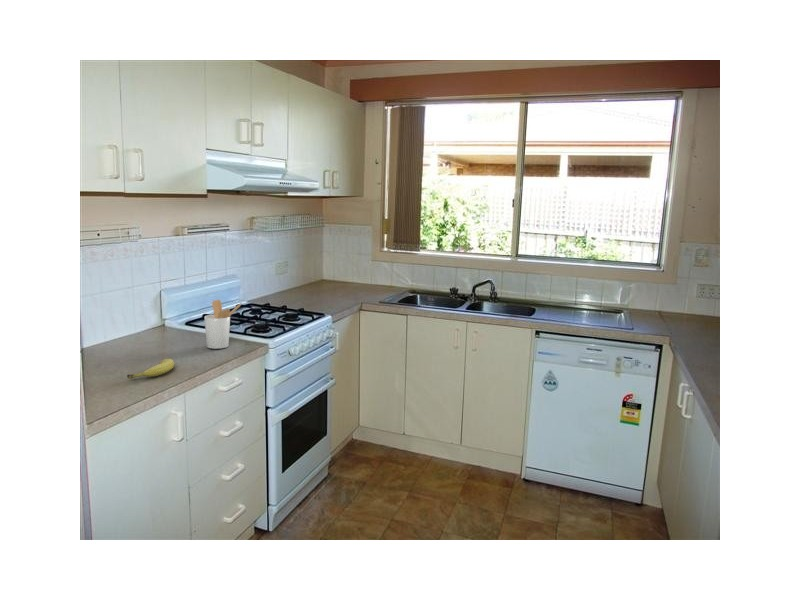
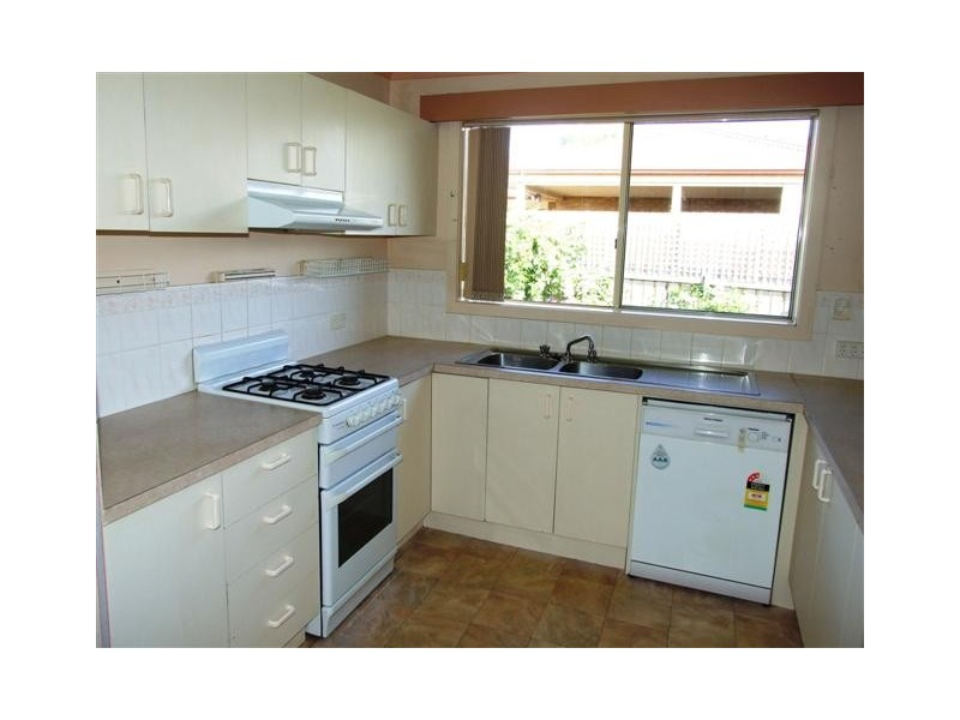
- utensil holder [204,299,243,350]
- fruit [126,358,175,380]
